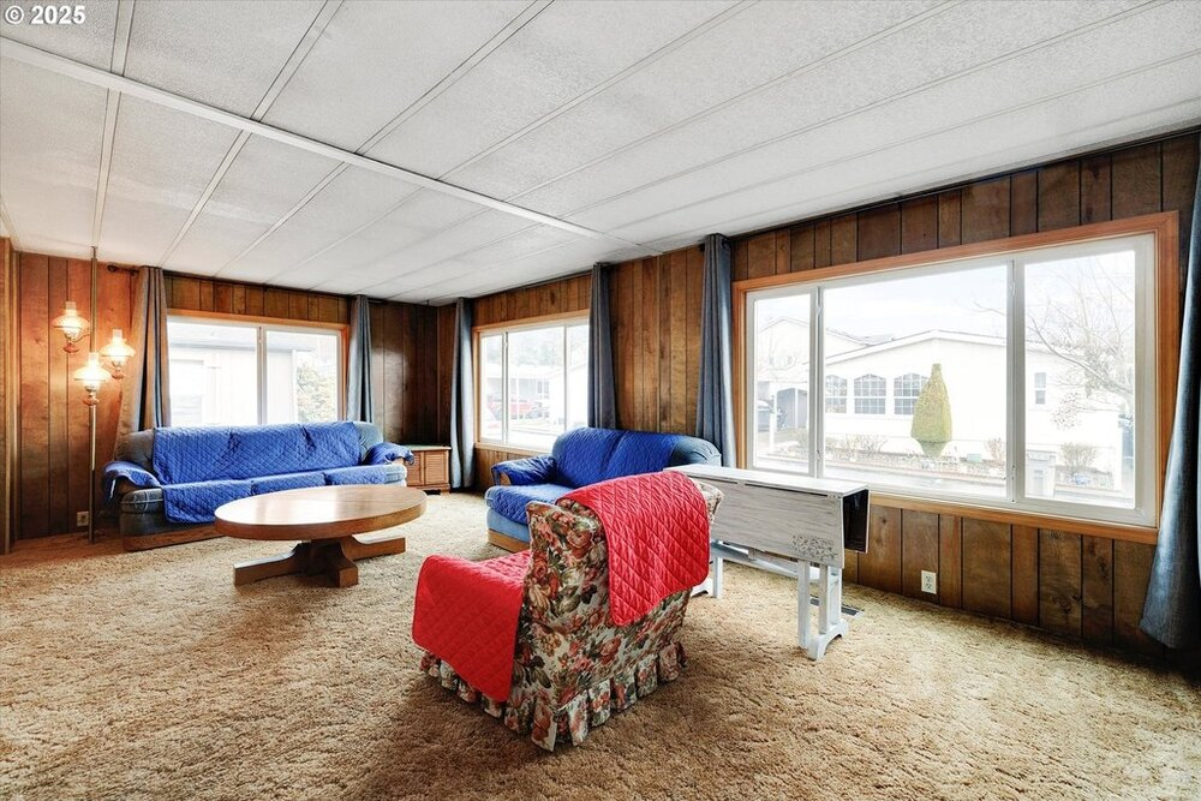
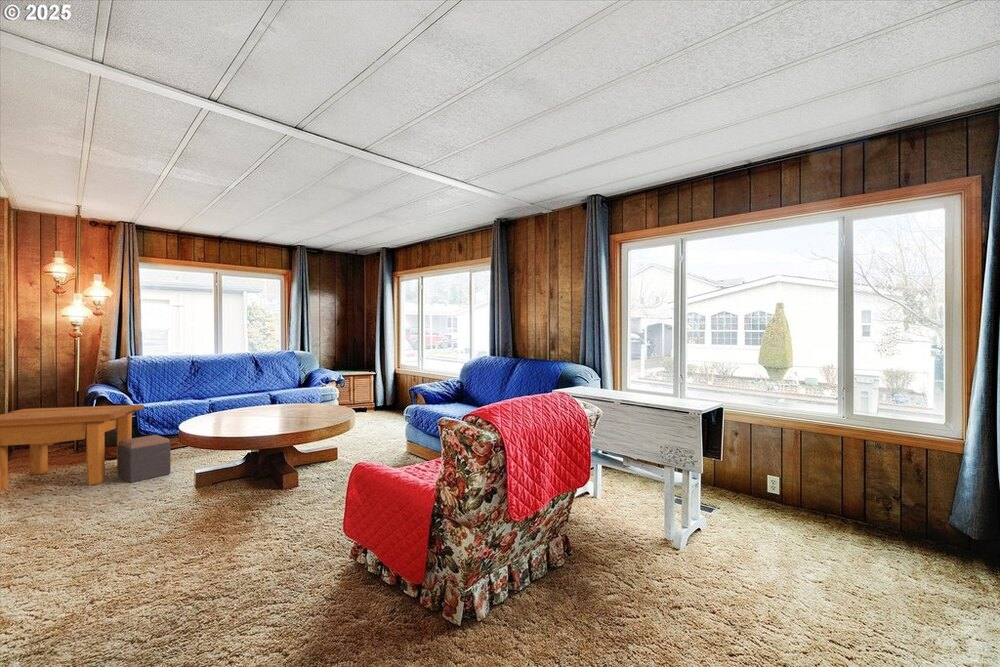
+ side table [0,404,145,492]
+ footstool [117,434,171,484]
